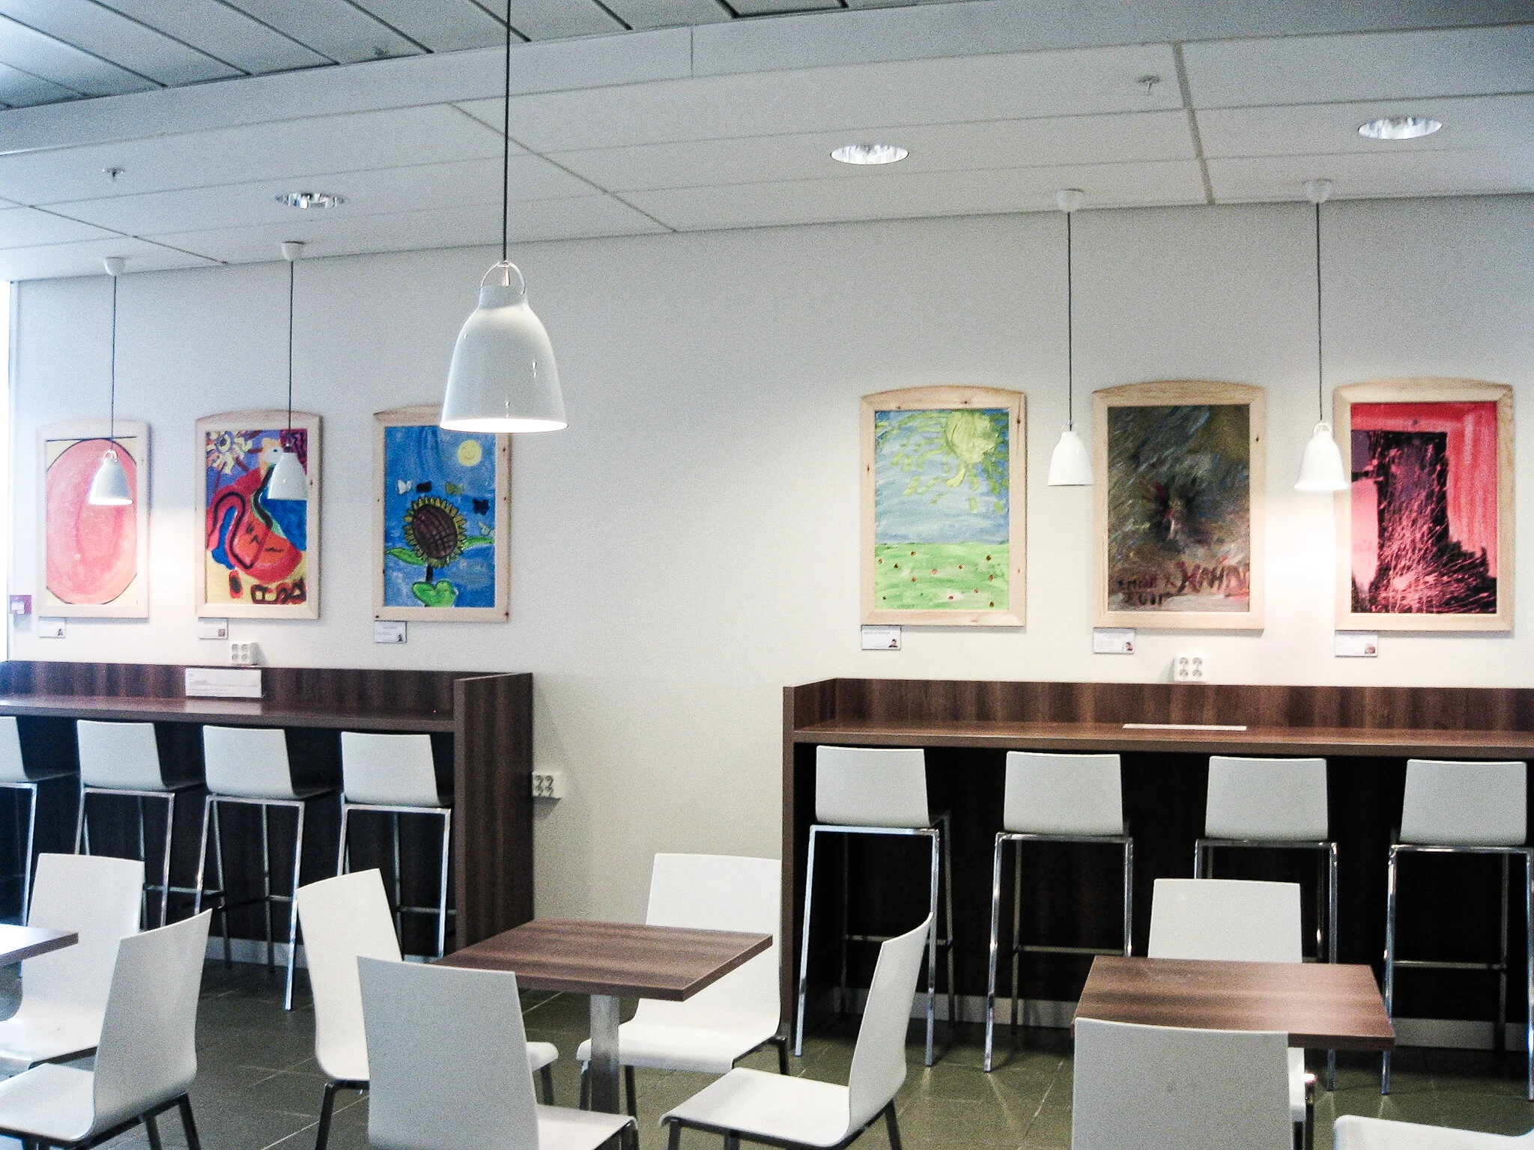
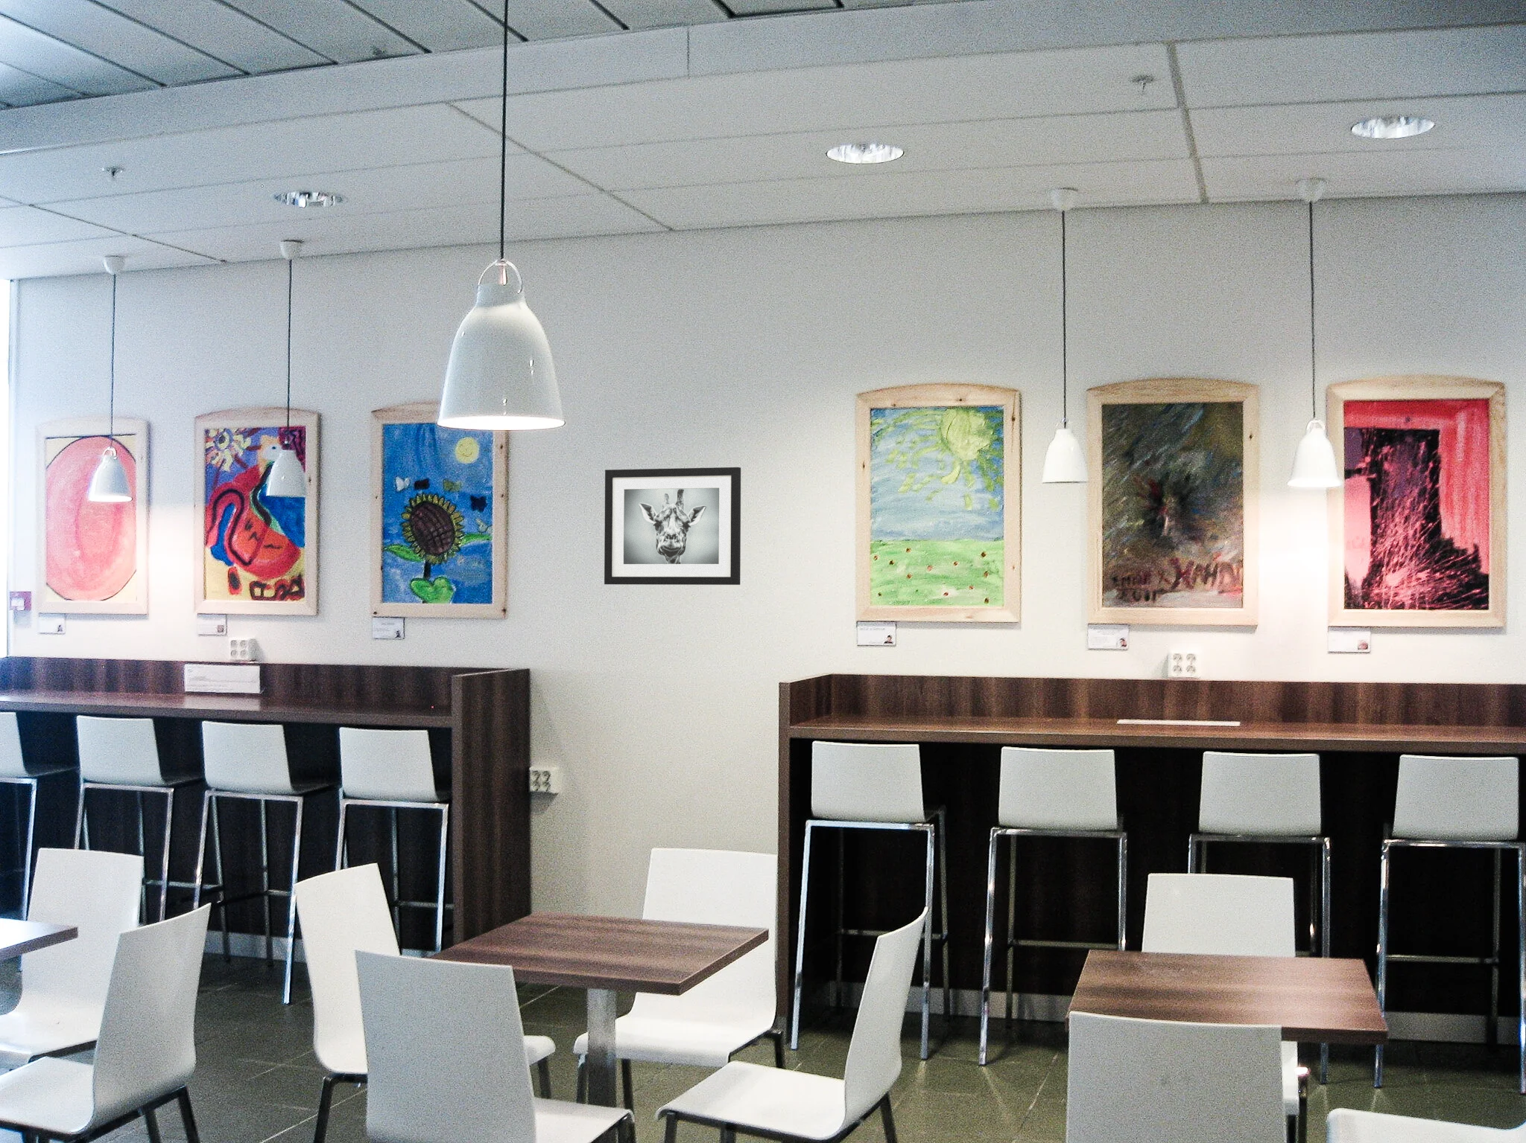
+ wall art [603,467,741,586]
